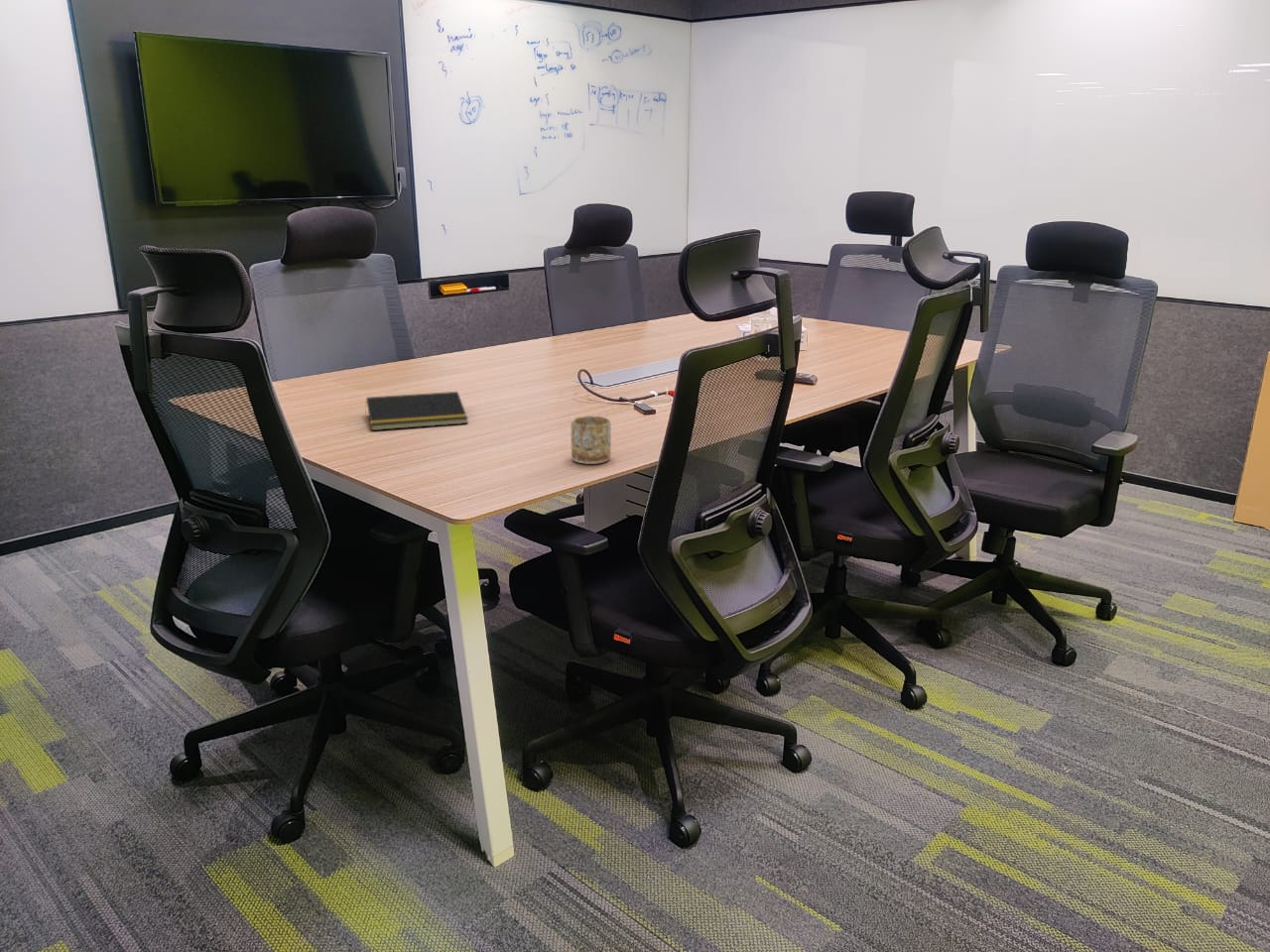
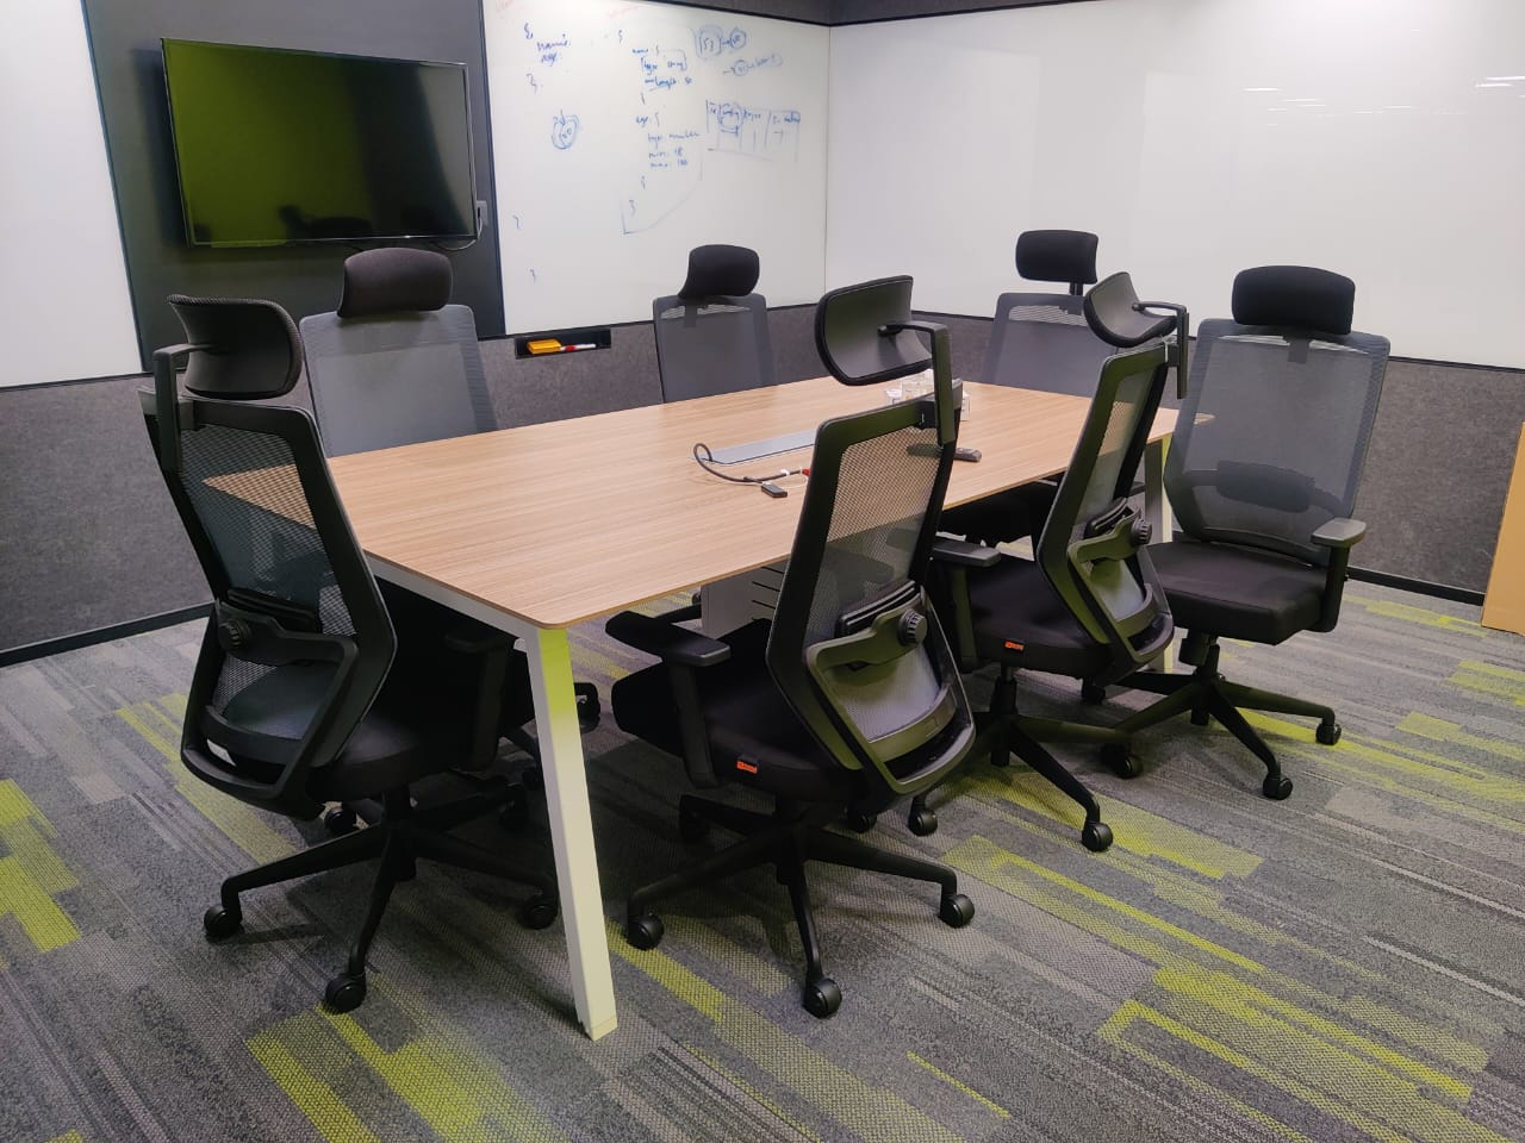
- mug [571,416,612,465]
- notepad [364,391,469,431]
